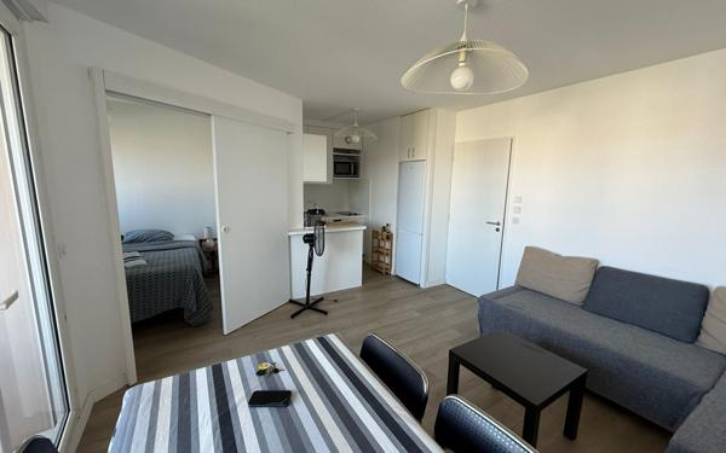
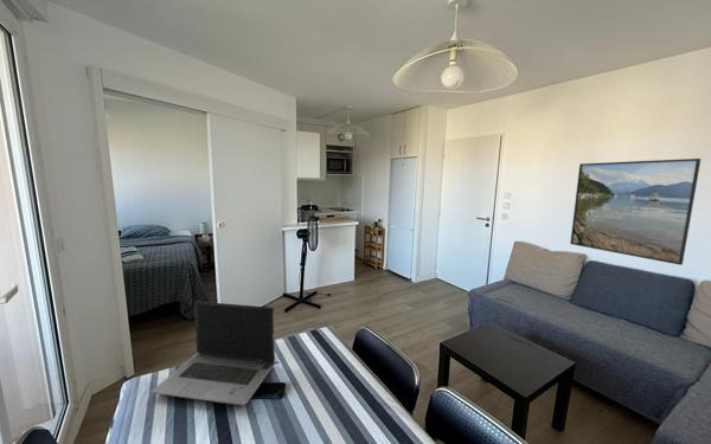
+ laptop computer [152,301,276,406]
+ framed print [569,157,702,266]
